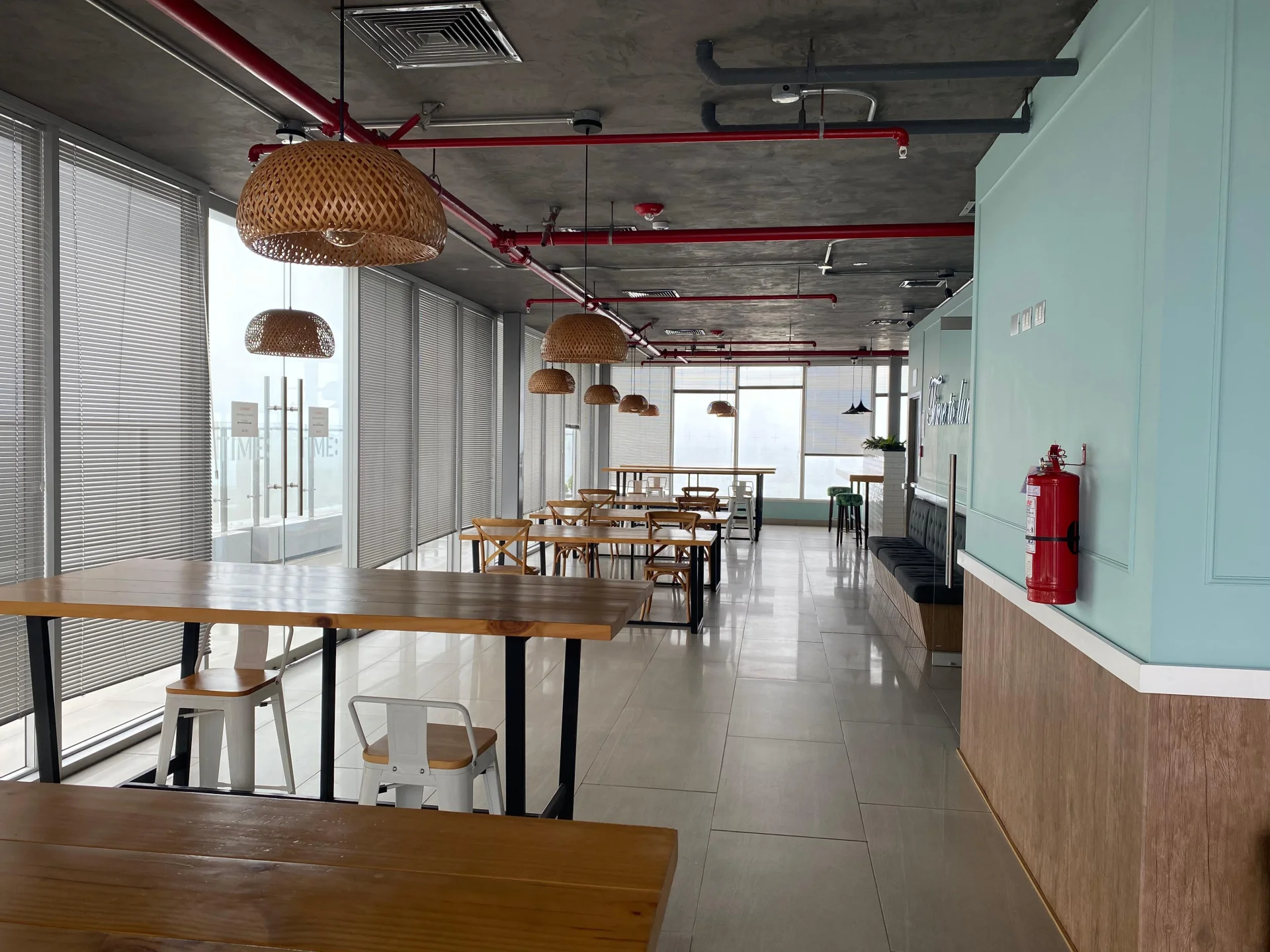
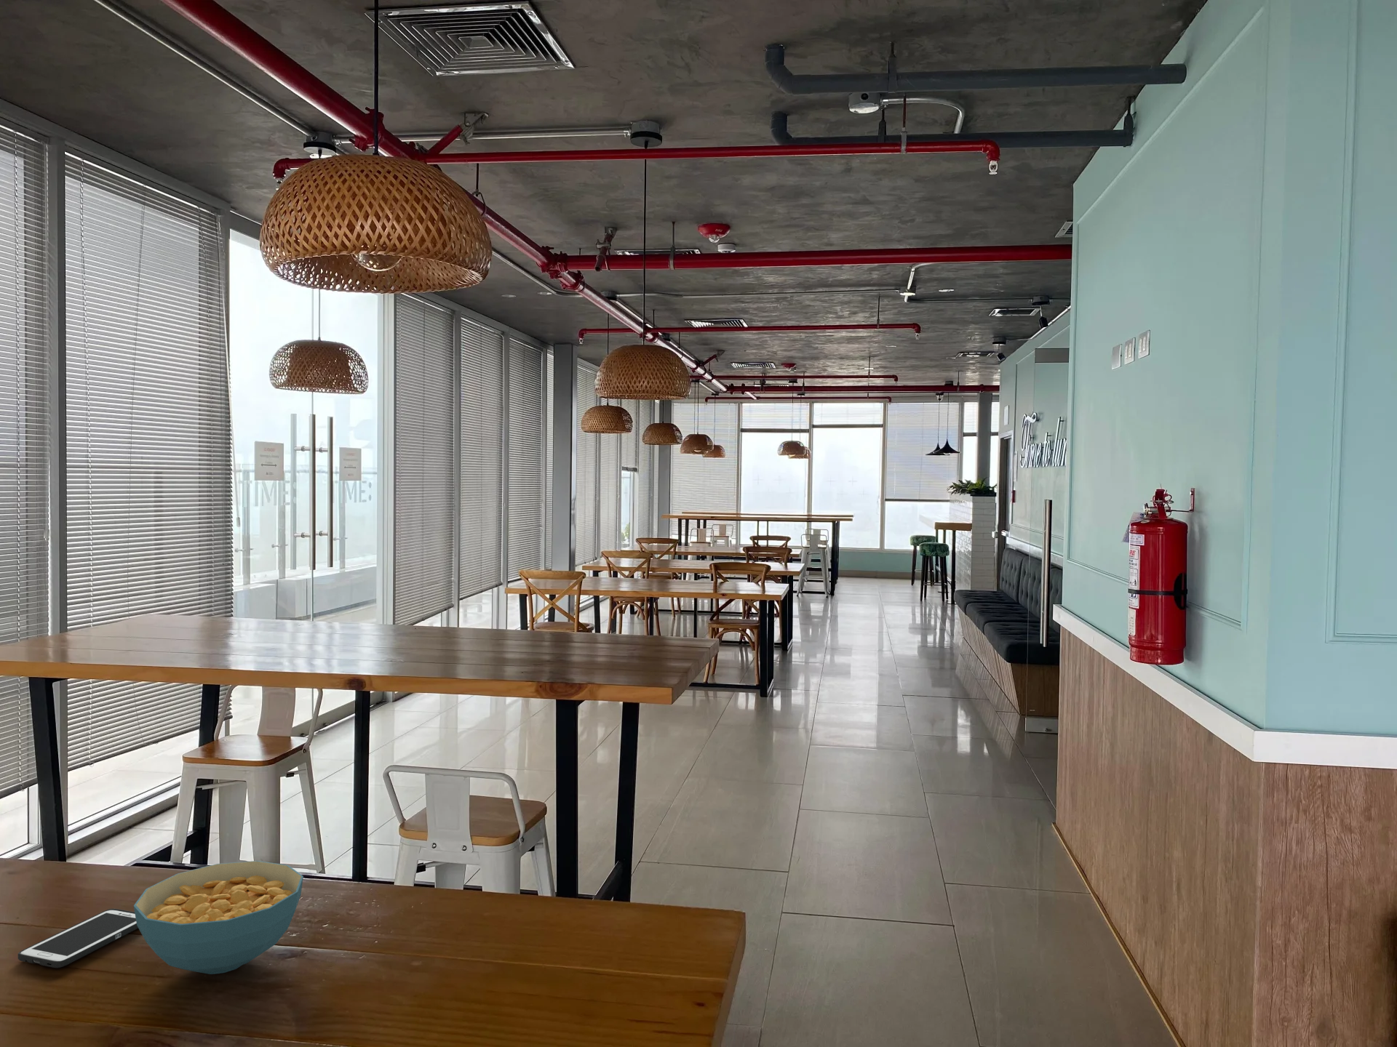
+ cell phone [18,908,139,969]
+ cereal bowl [133,860,304,976]
